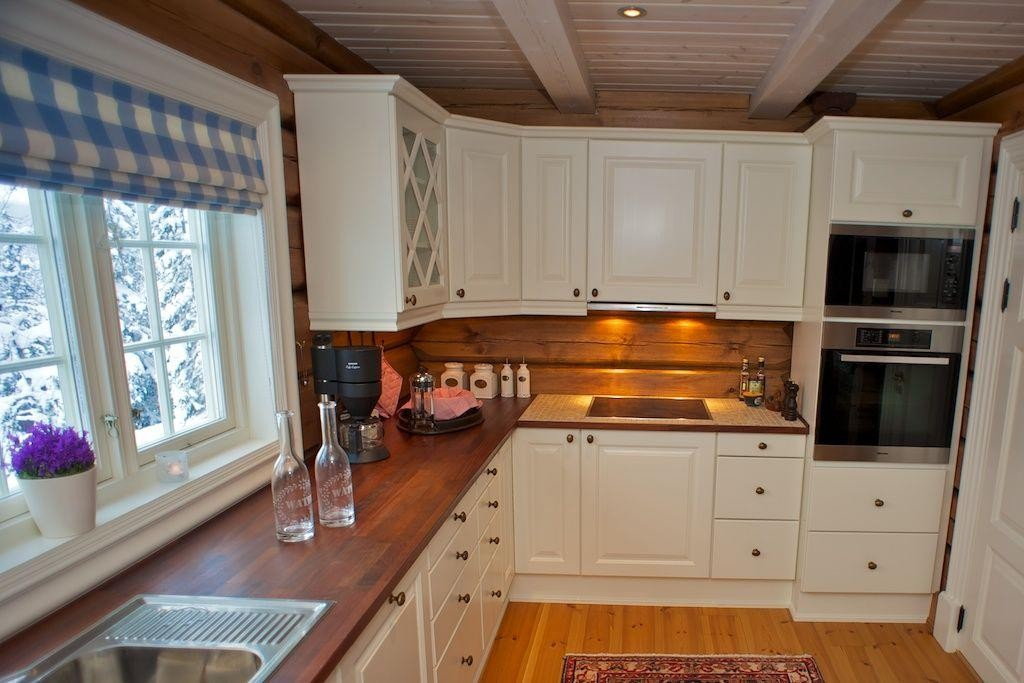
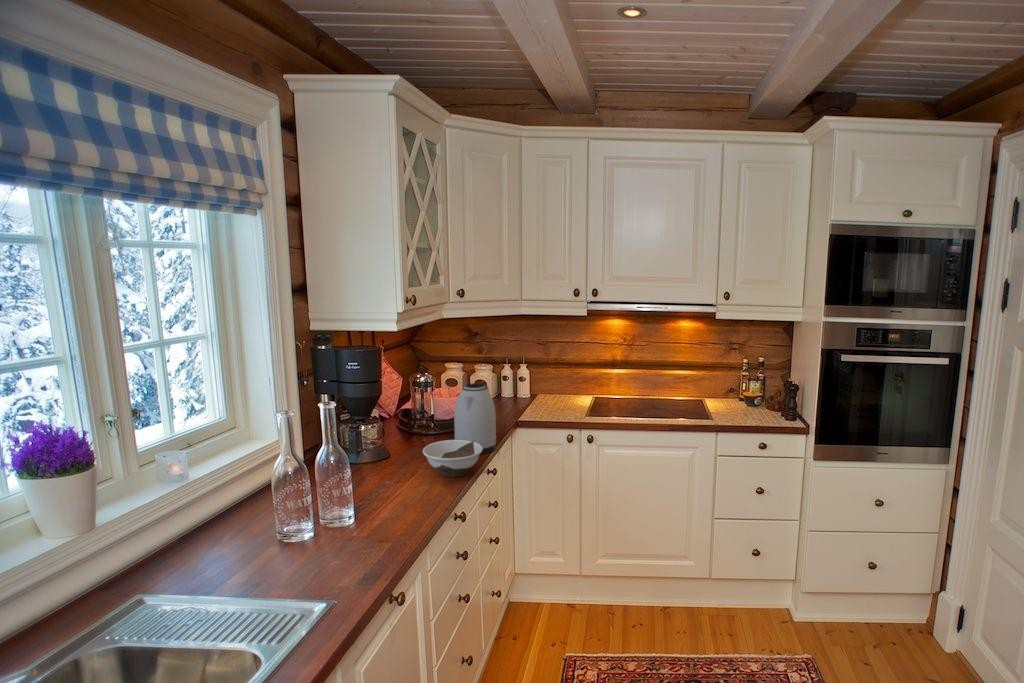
+ bowl [422,439,483,478]
+ kettle [453,381,497,455]
